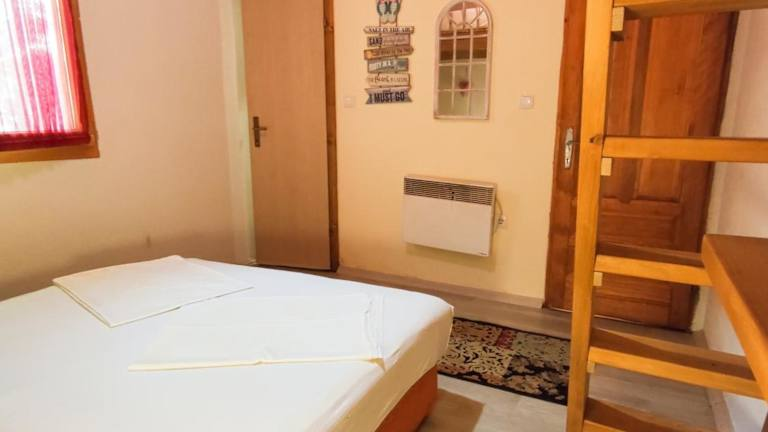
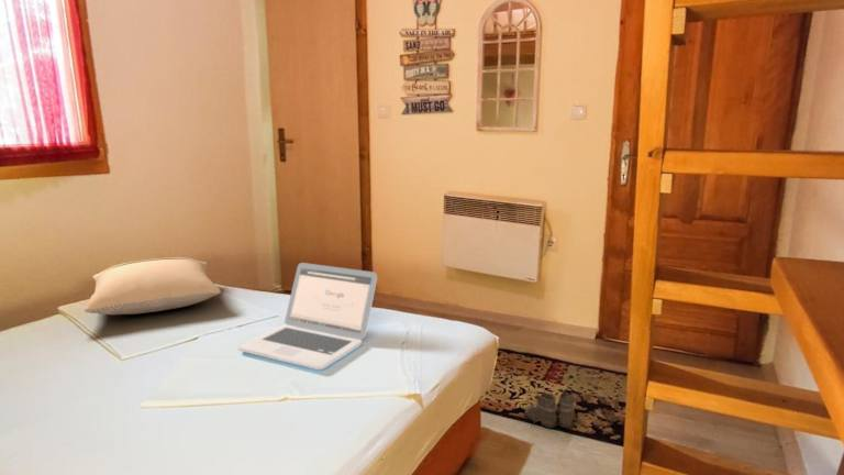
+ pillow [84,256,222,316]
+ laptop [236,262,378,371]
+ boots [523,391,579,429]
